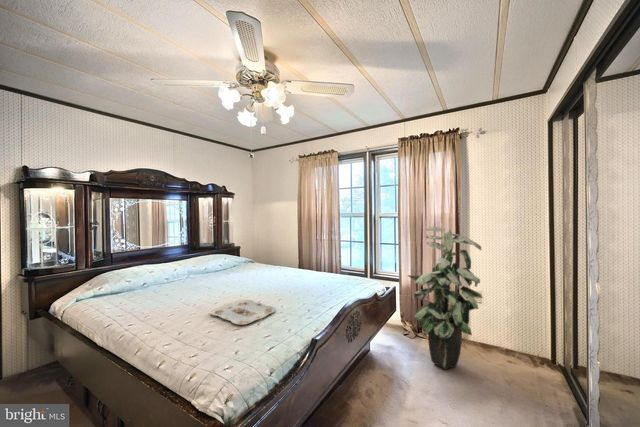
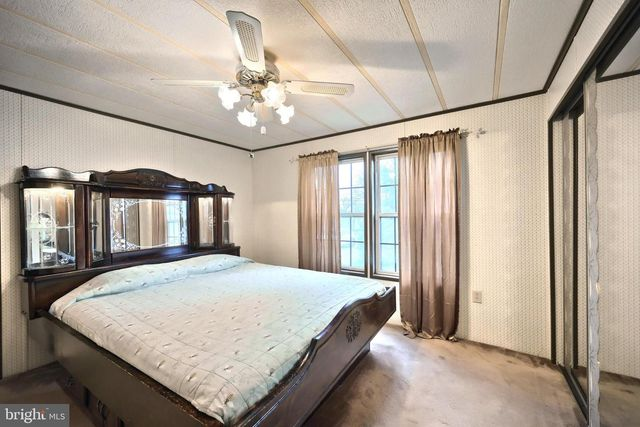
- serving tray [210,299,277,326]
- indoor plant [407,226,484,370]
